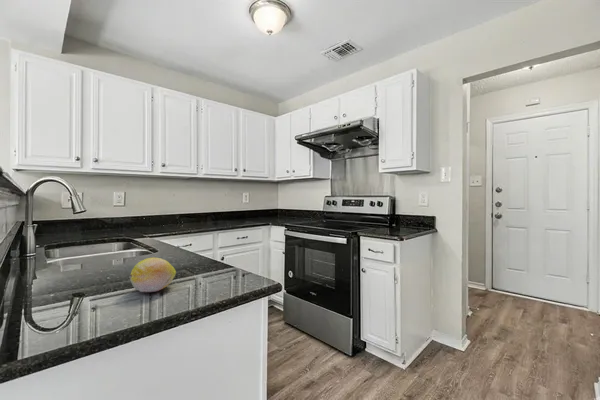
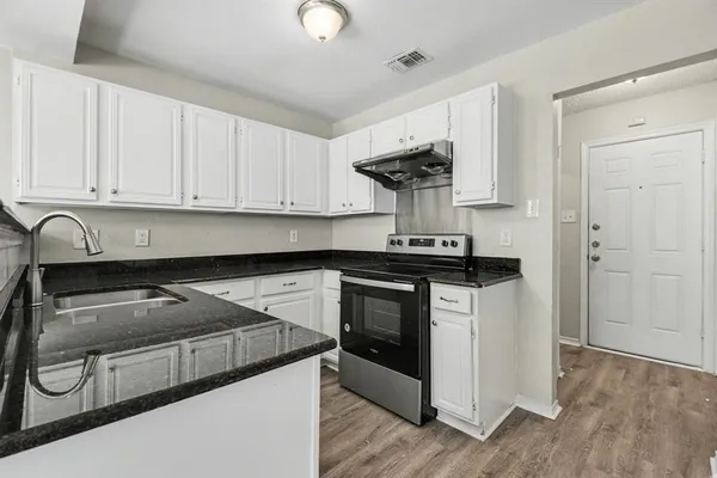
- fruit [128,257,177,293]
